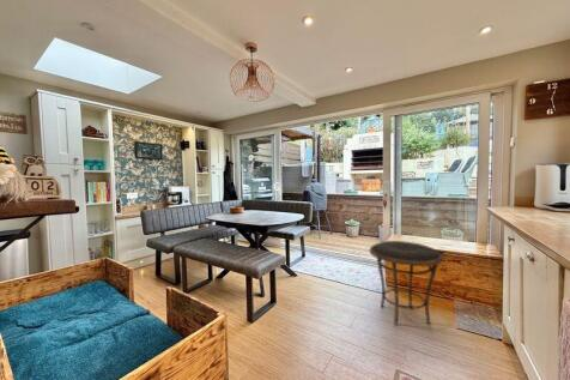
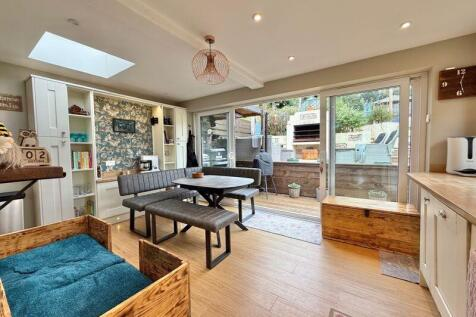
- side table [369,240,444,326]
